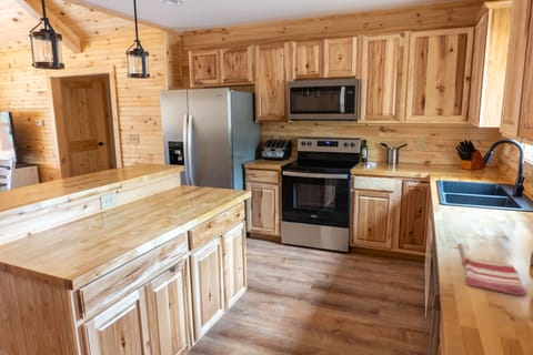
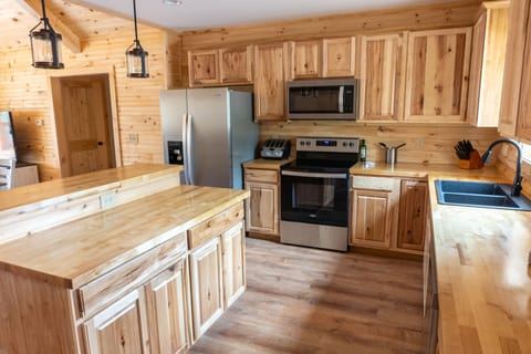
- dish towel [463,256,527,297]
